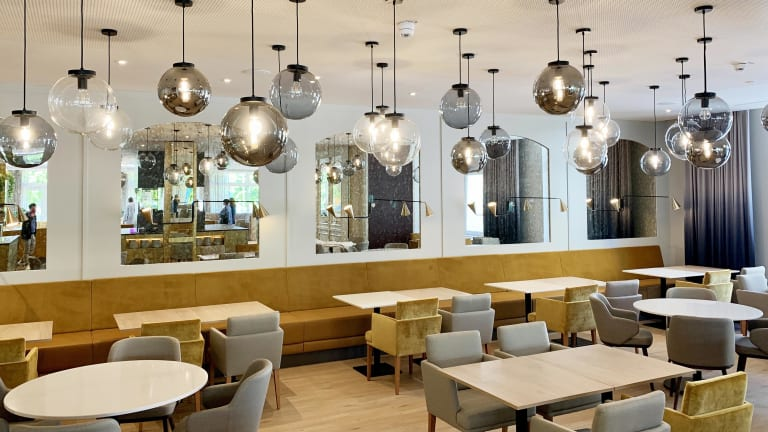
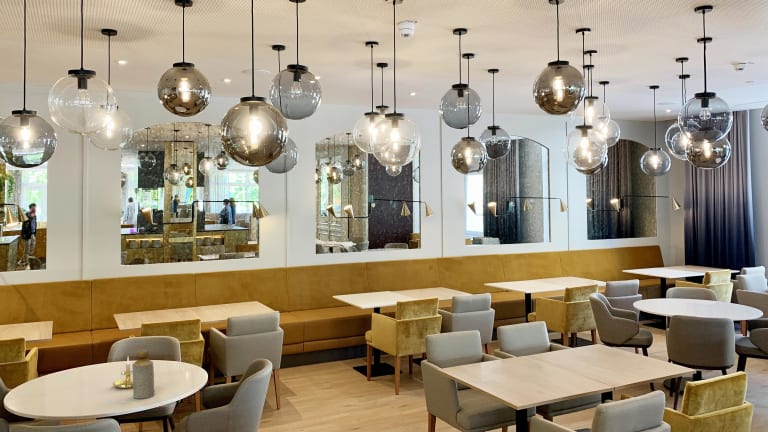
+ candle holder [112,356,133,389]
+ bottle [131,349,155,399]
